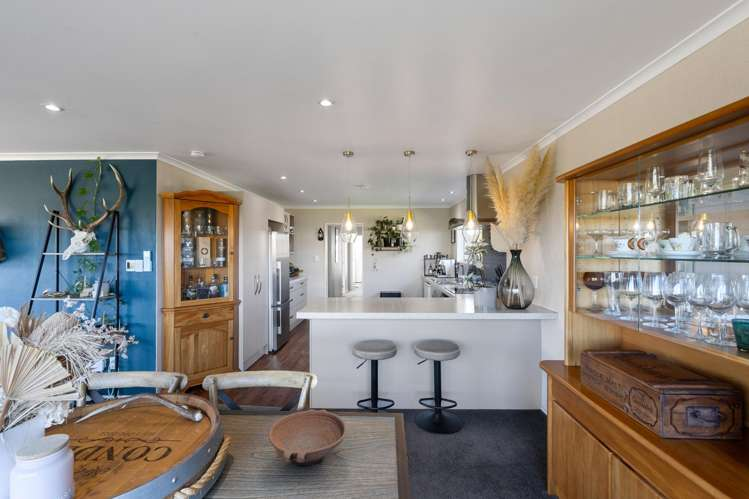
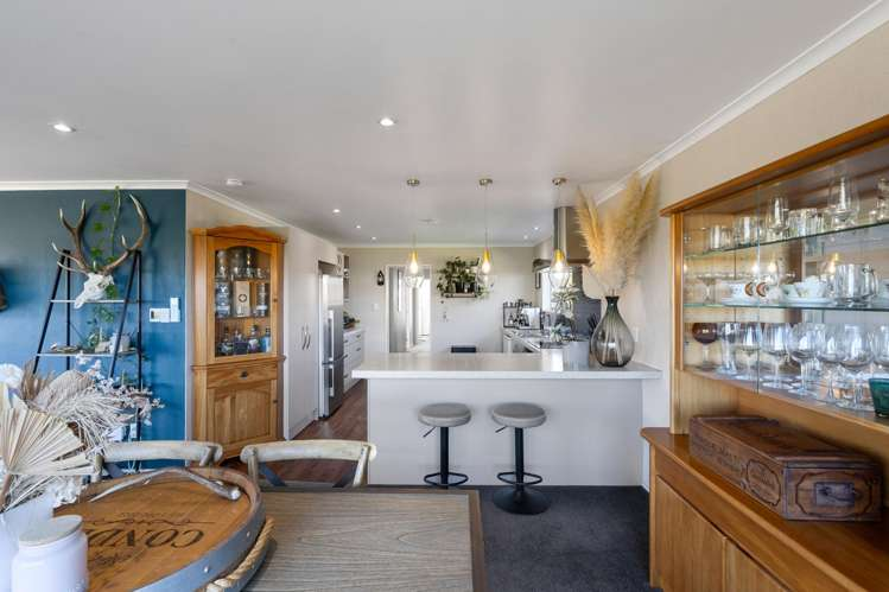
- bowl [268,409,348,467]
